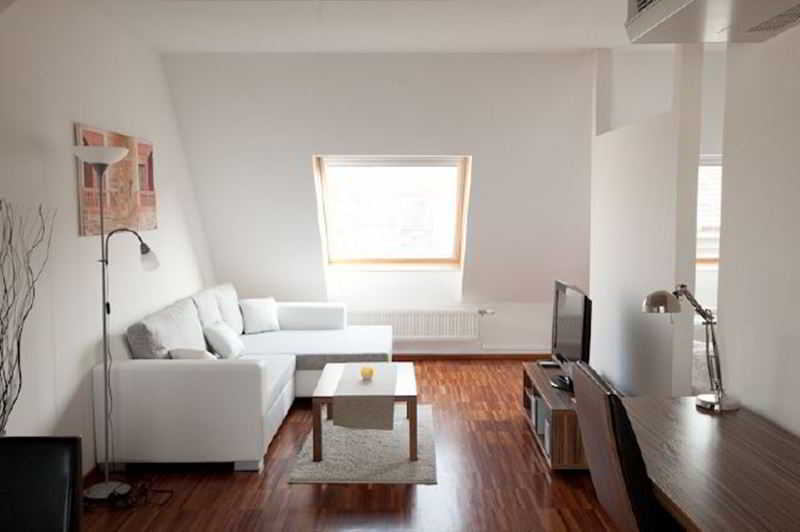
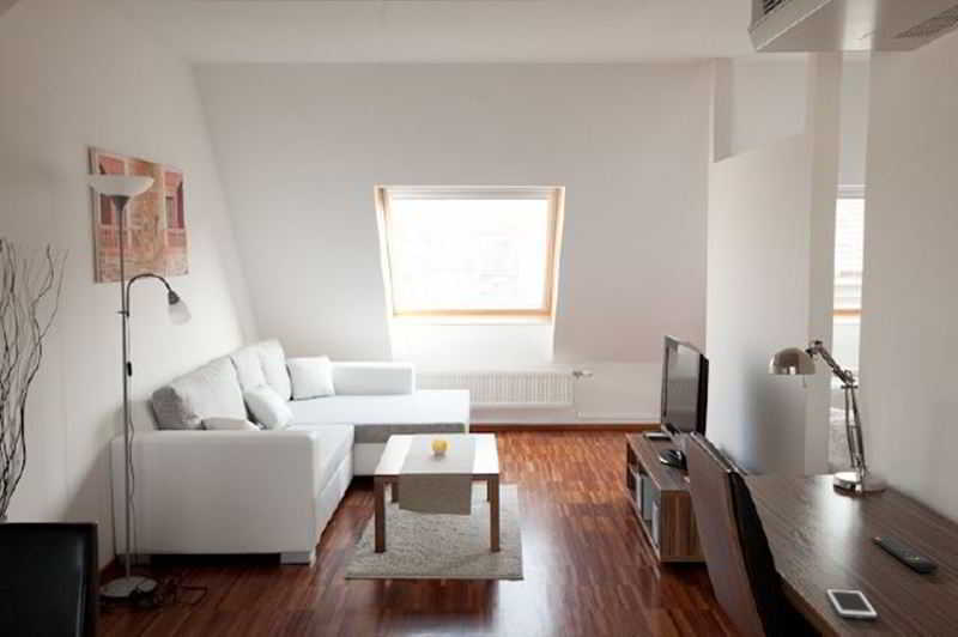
+ remote control [871,535,939,574]
+ cell phone [825,588,879,620]
